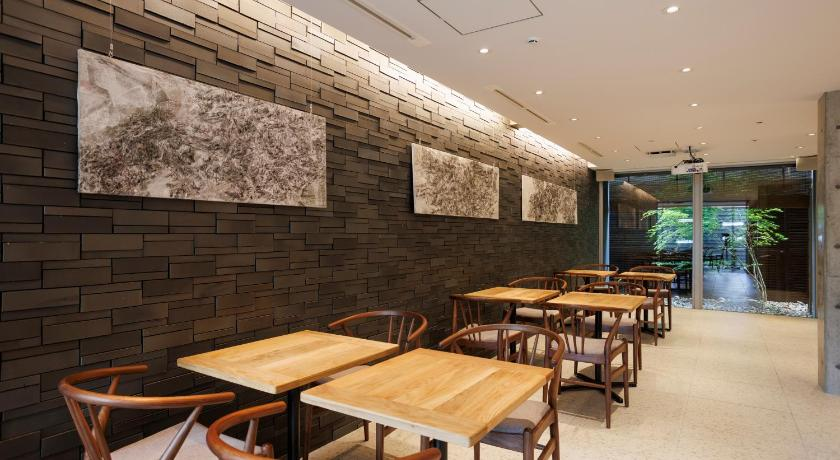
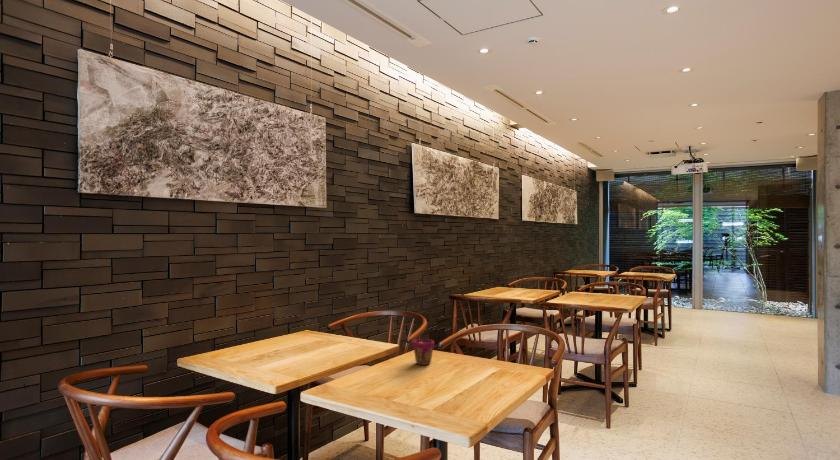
+ cup [412,338,435,366]
